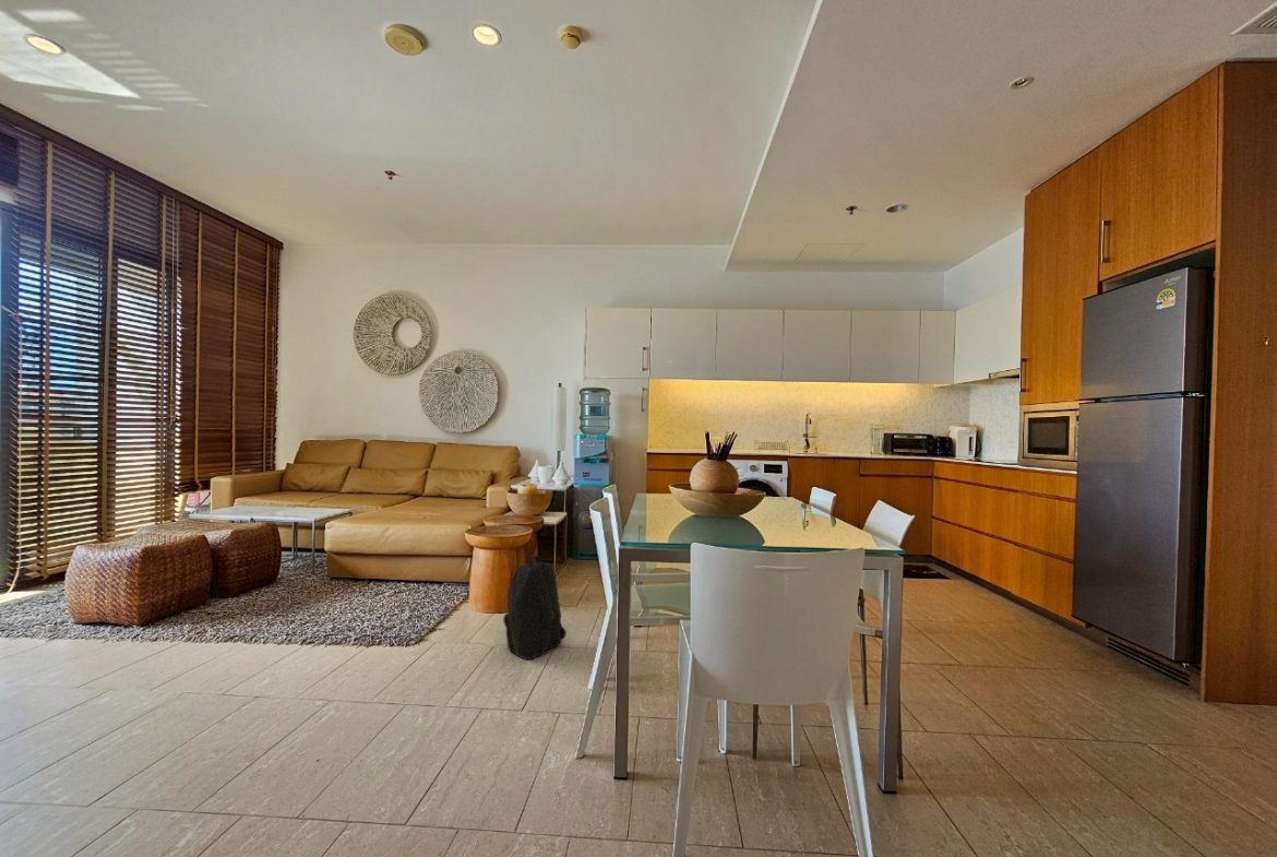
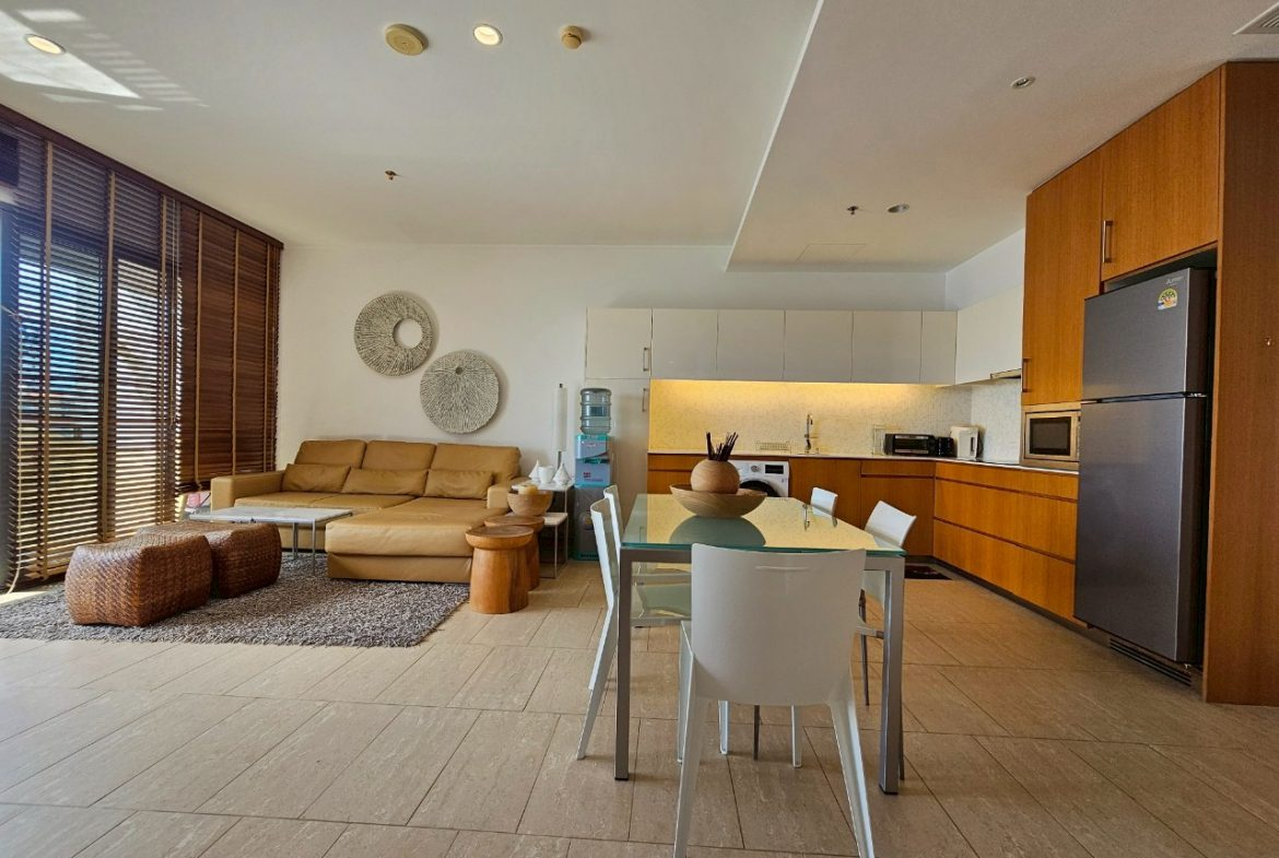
- backpack [502,554,568,660]
